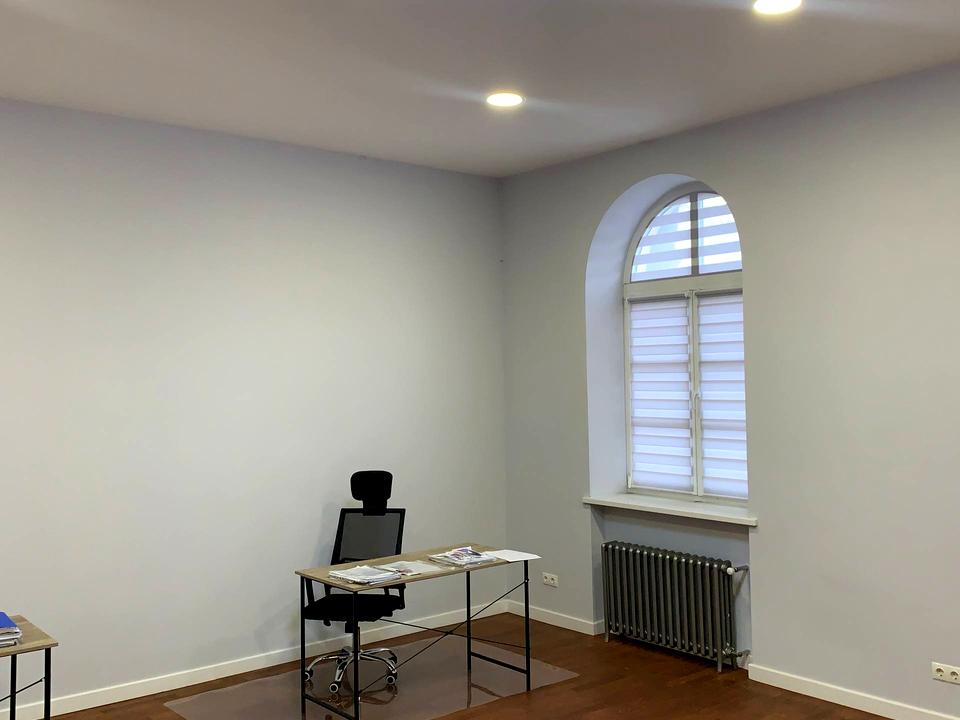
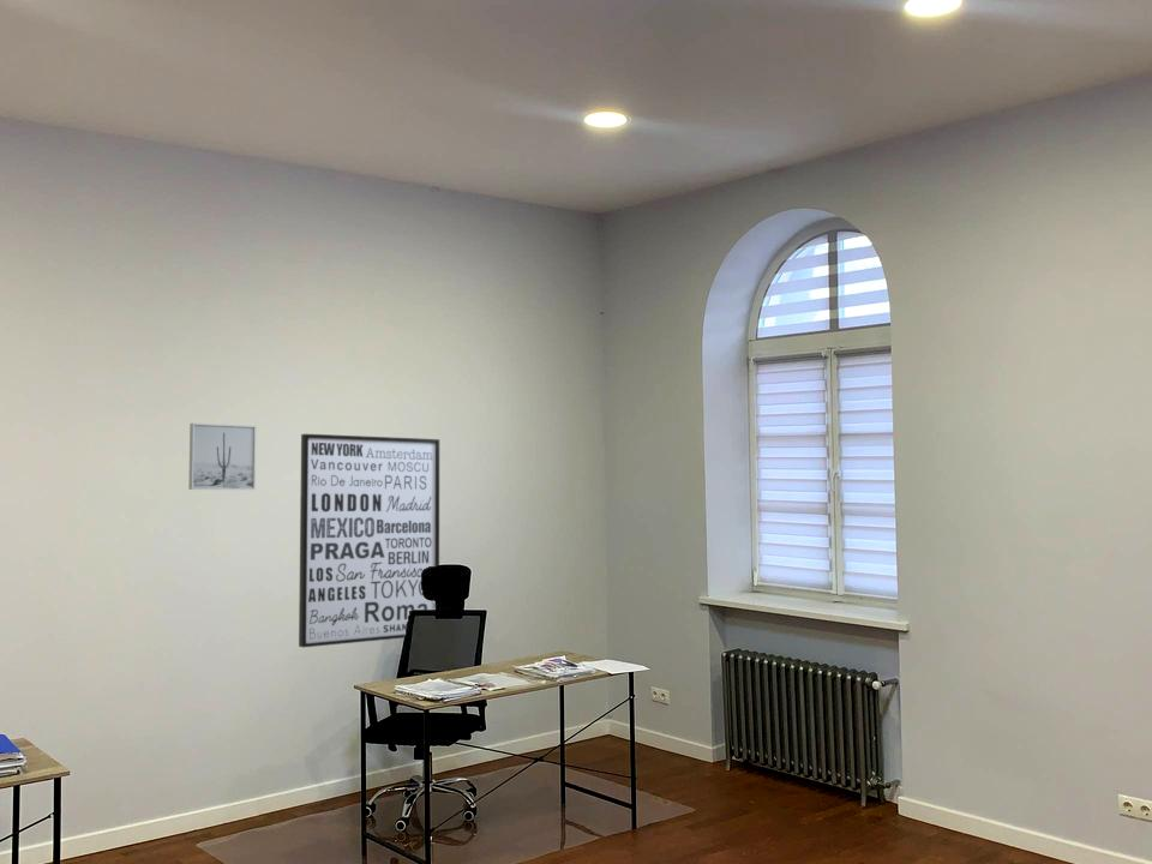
+ wall art [187,422,257,491]
+ wall art [298,433,440,649]
